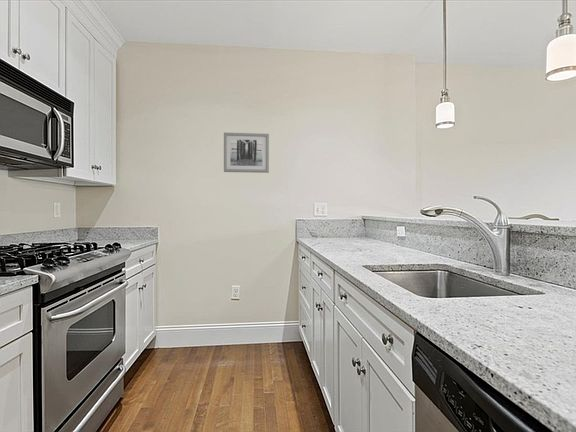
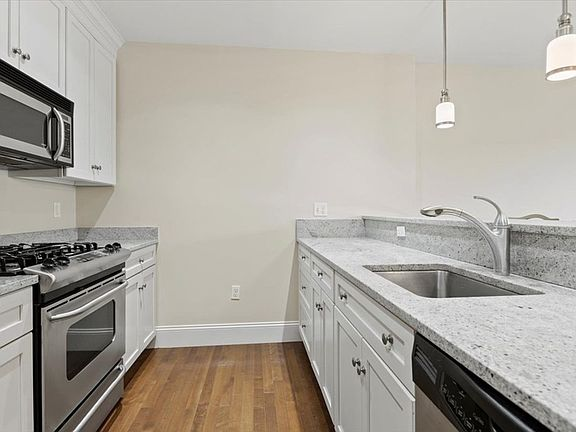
- wall art [223,132,270,174]
